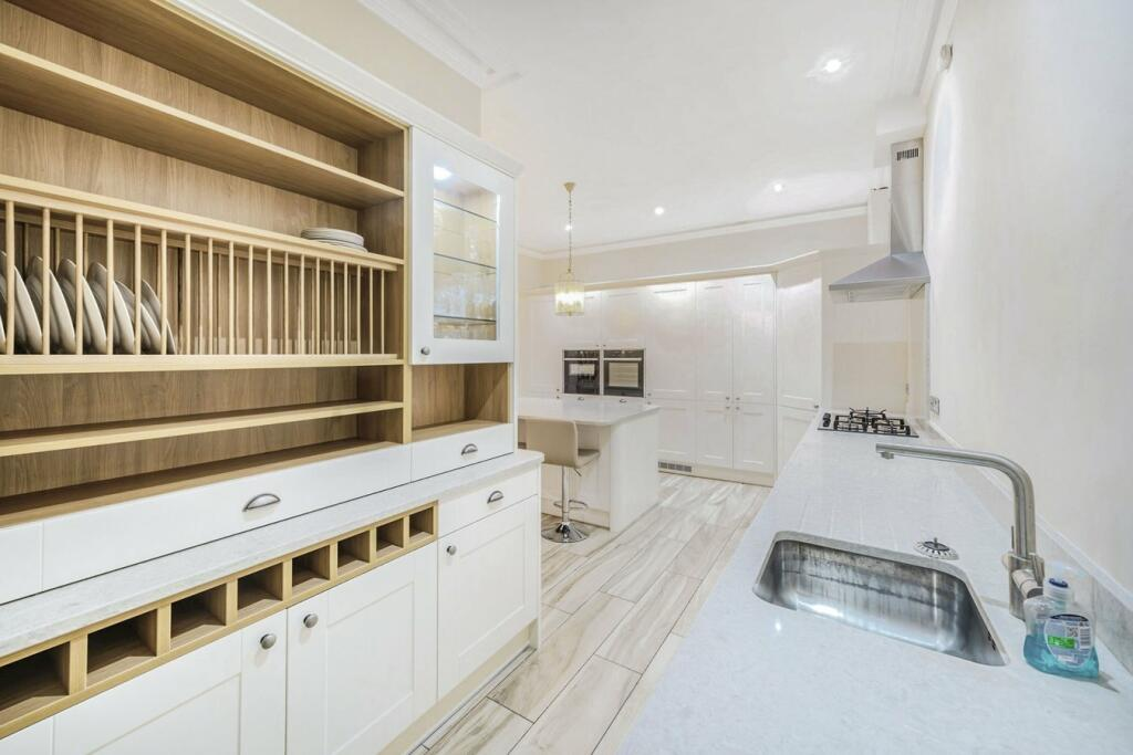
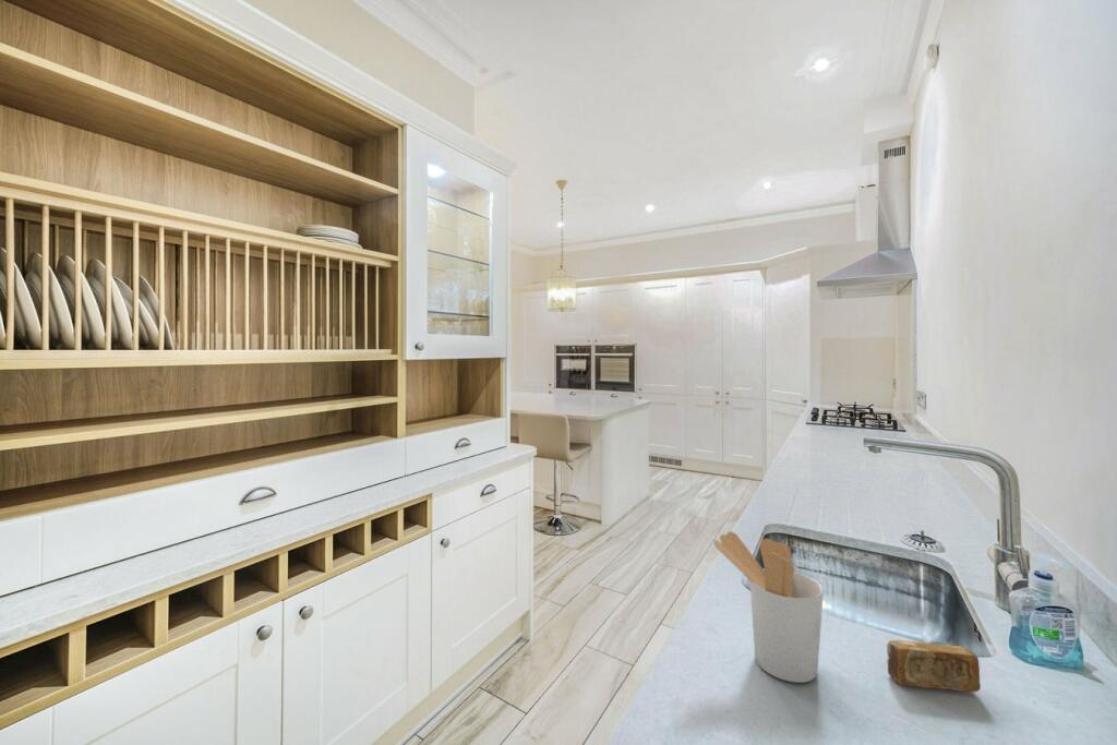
+ utensil holder [712,530,825,684]
+ soap bar [886,639,982,694]
